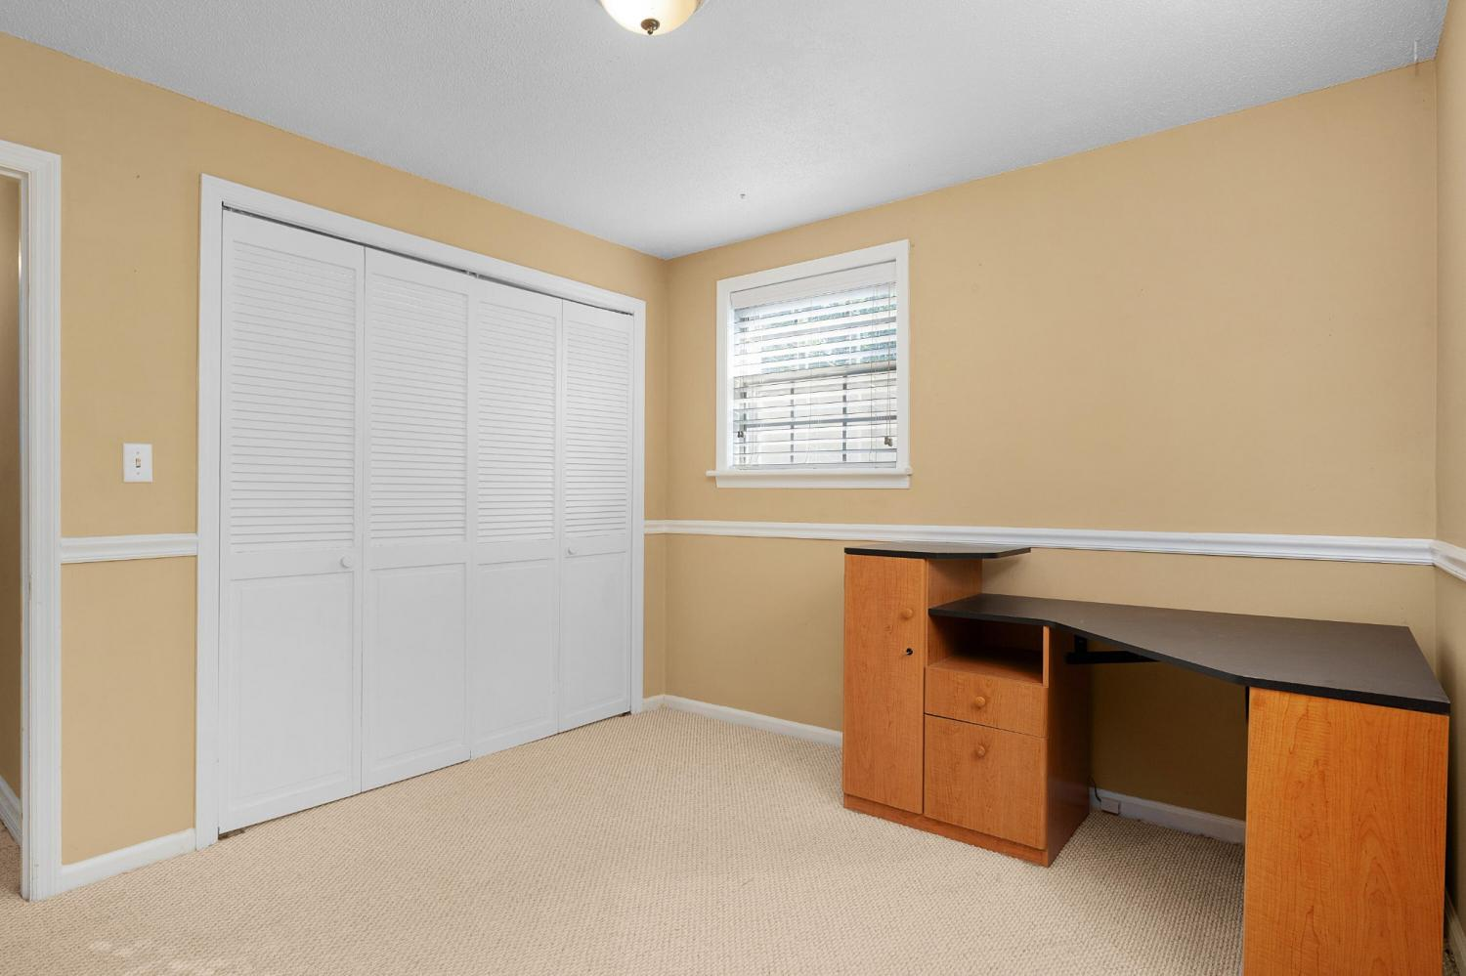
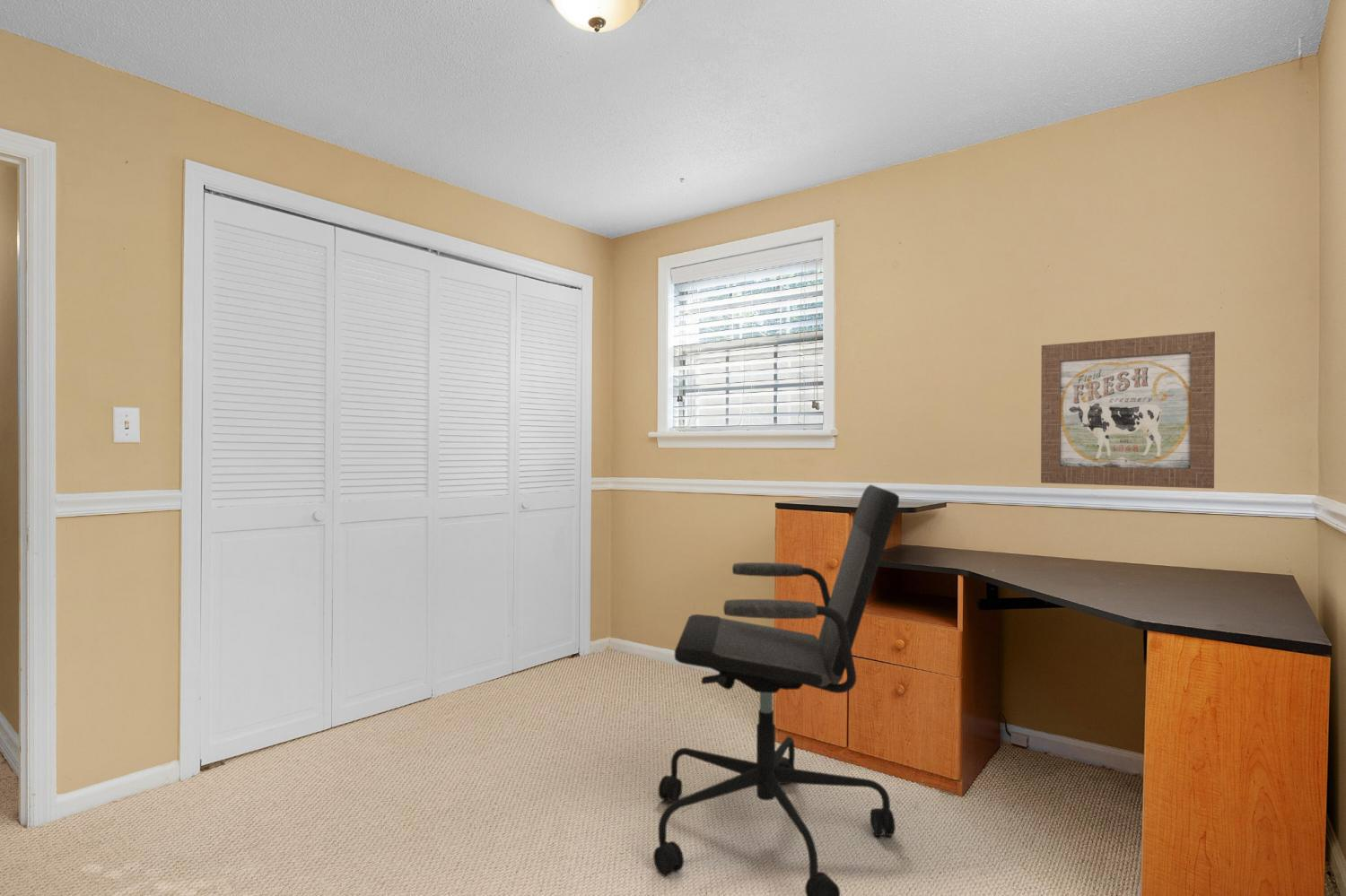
+ office chair [652,483,900,896]
+ wall art [1040,331,1216,490]
